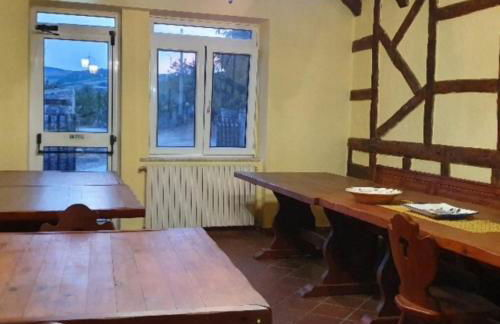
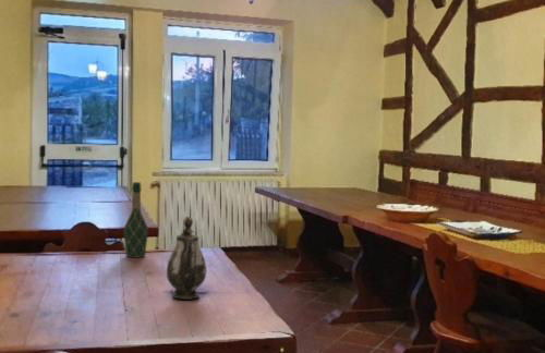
+ teapot [166,216,207,301]
+ wine bottle [123,181,149,259]
